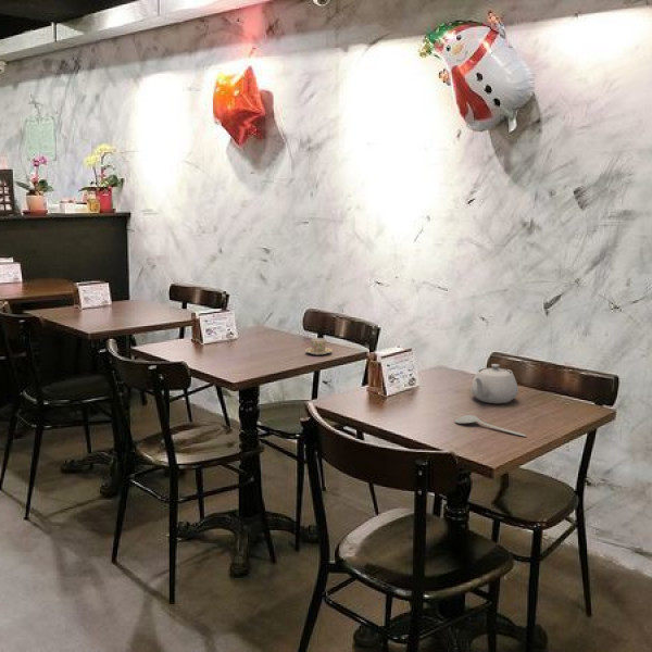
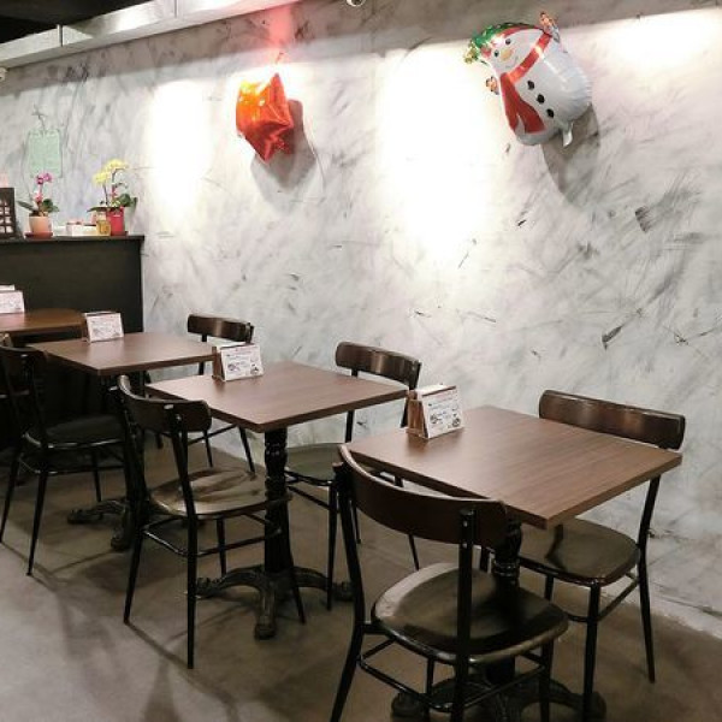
- teacup [304,337,334,356]
- teapot [471,363,519,404]
- spoon [453,414,527,437]
